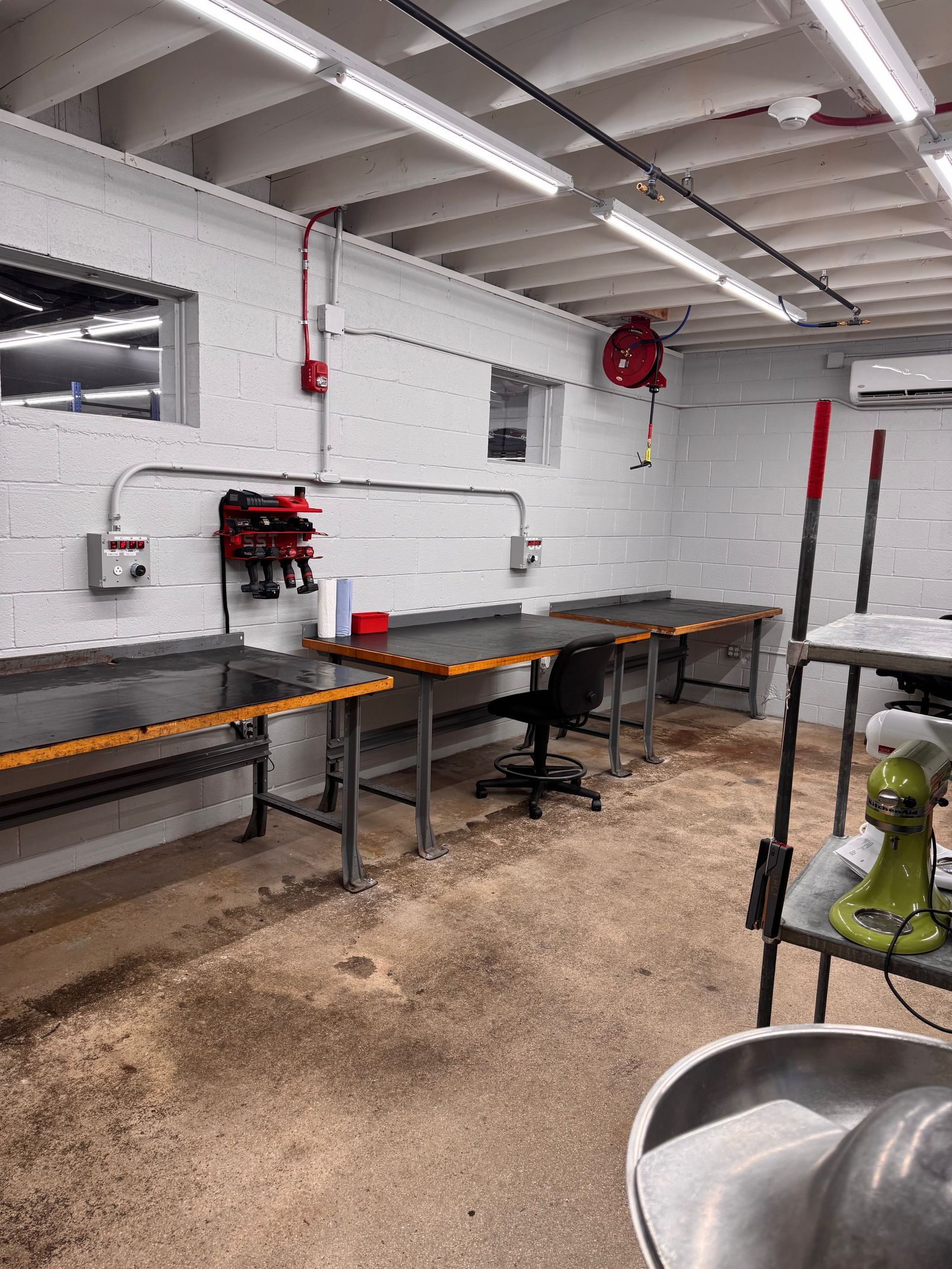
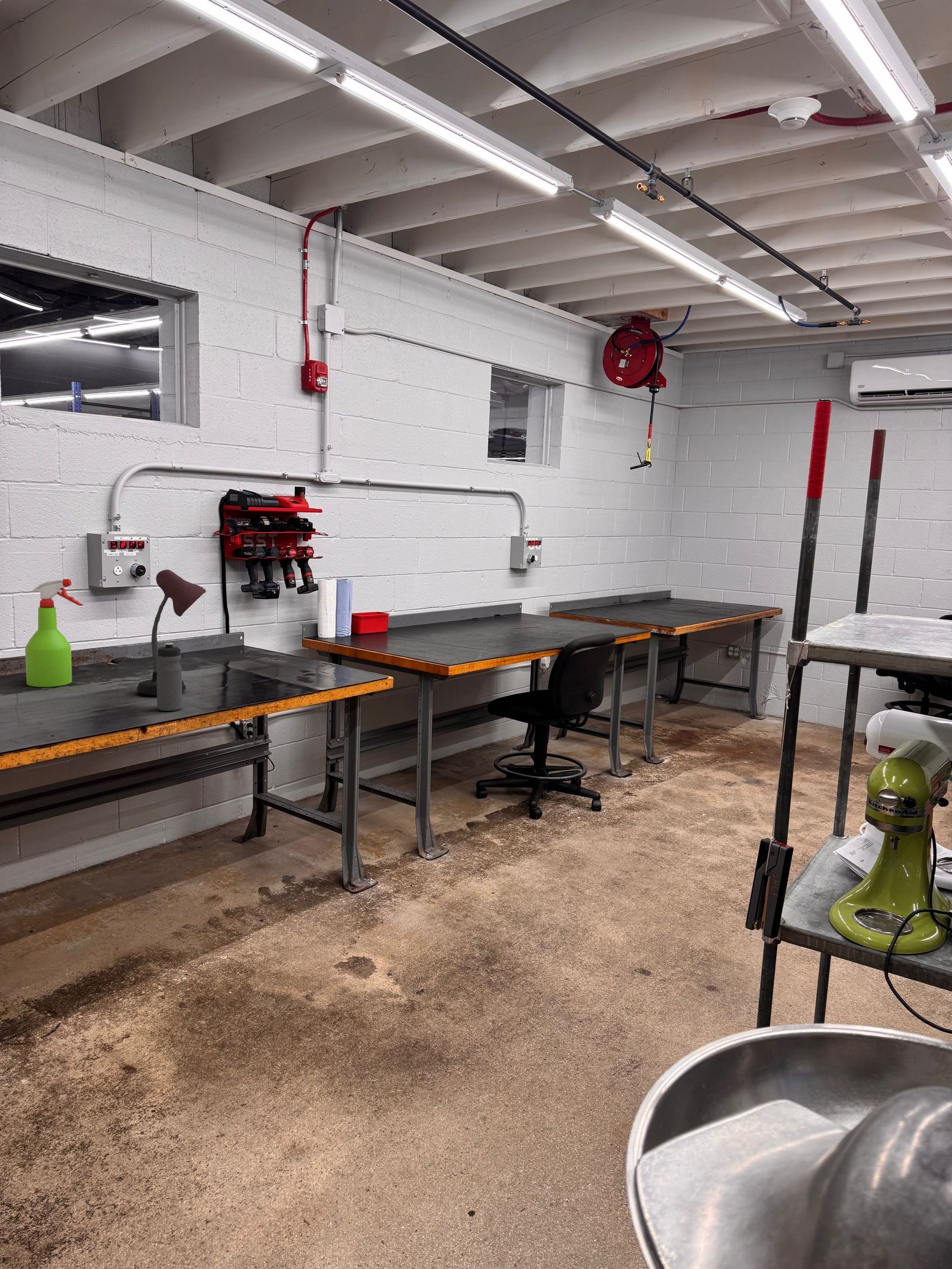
+ desk lamp [136,569,207,696]
+ spray bottle [25,578,84,688]
+ water bottle [156,642,182,712]
